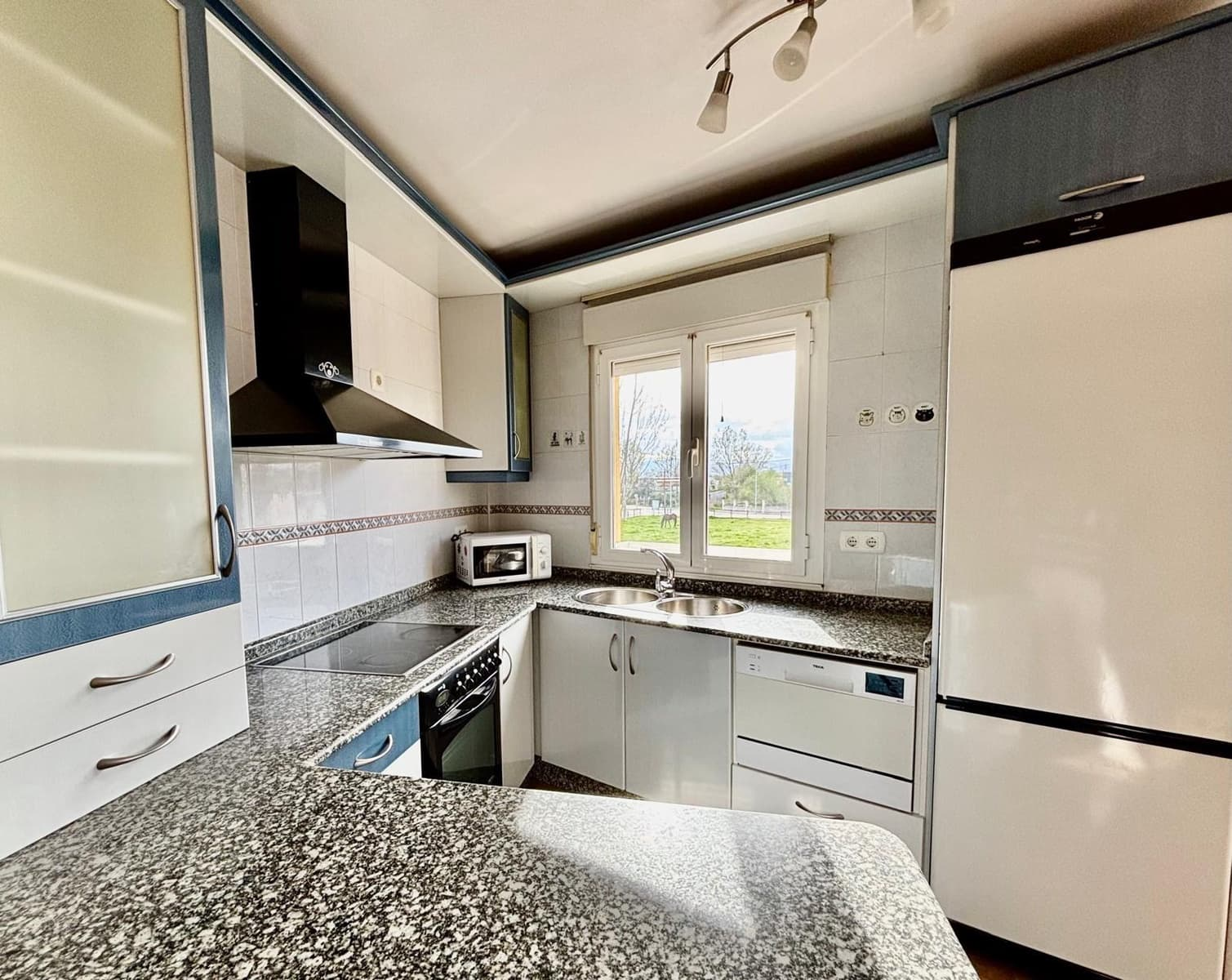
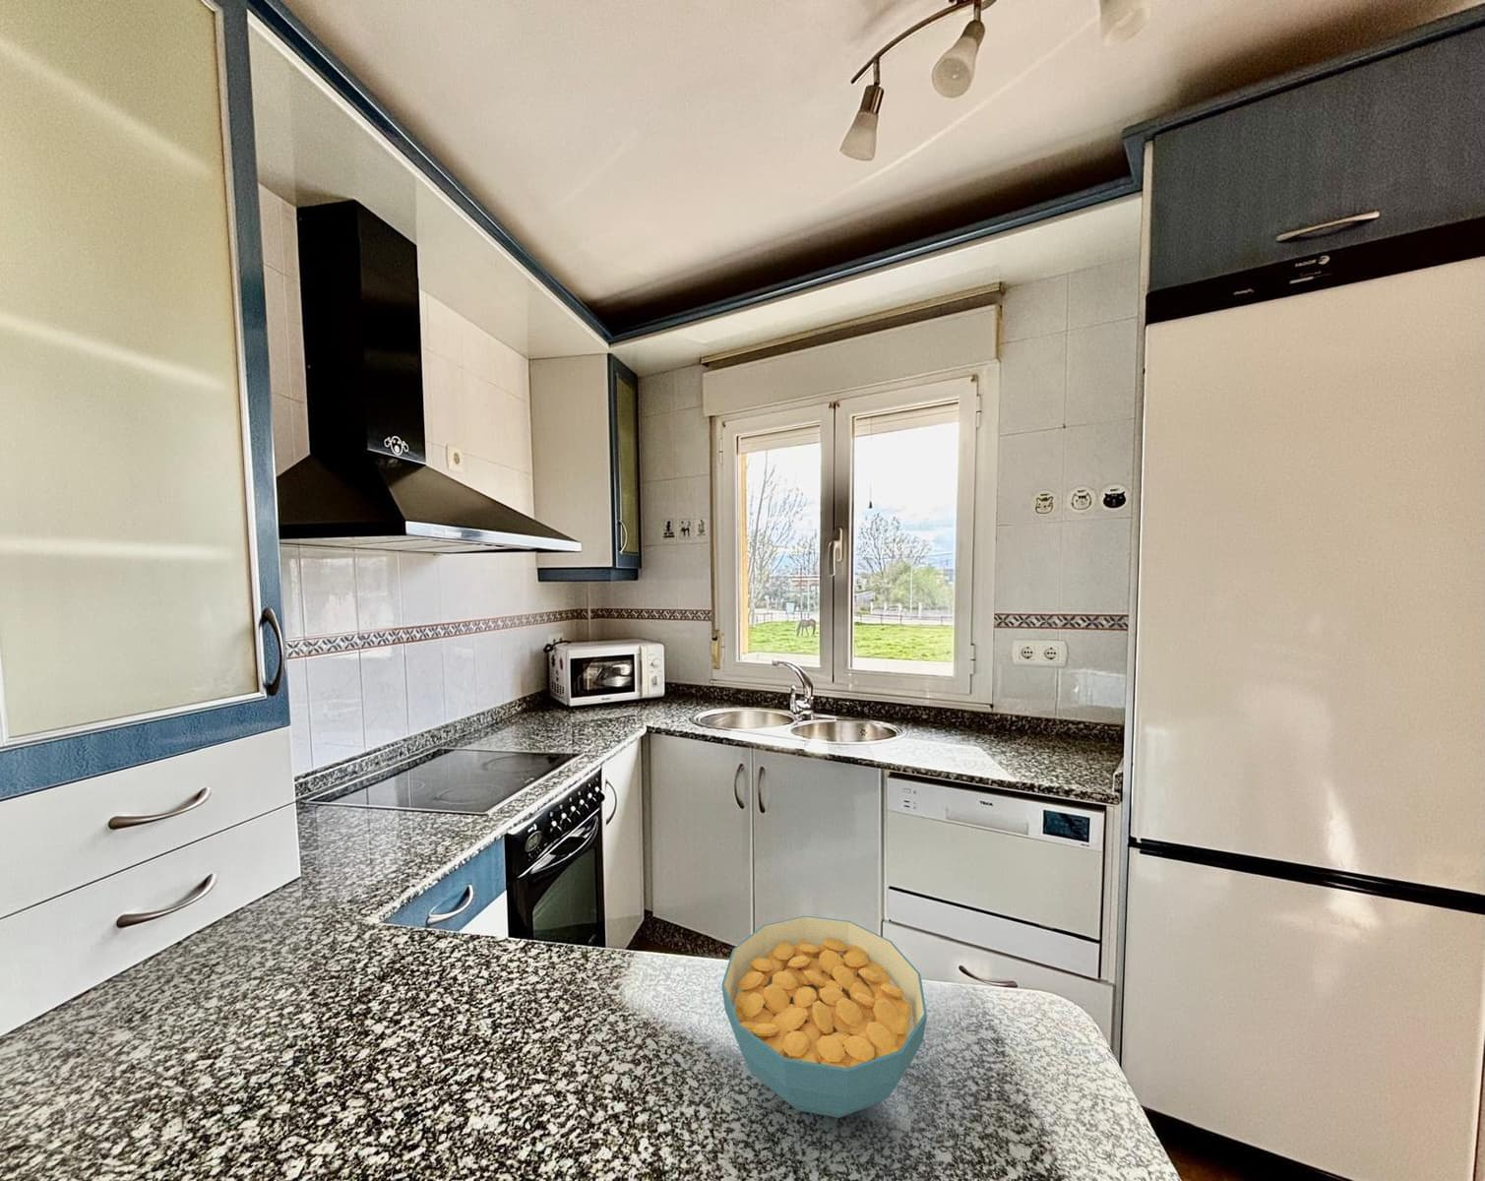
+ cereal bowl [721,915,928,1120]
